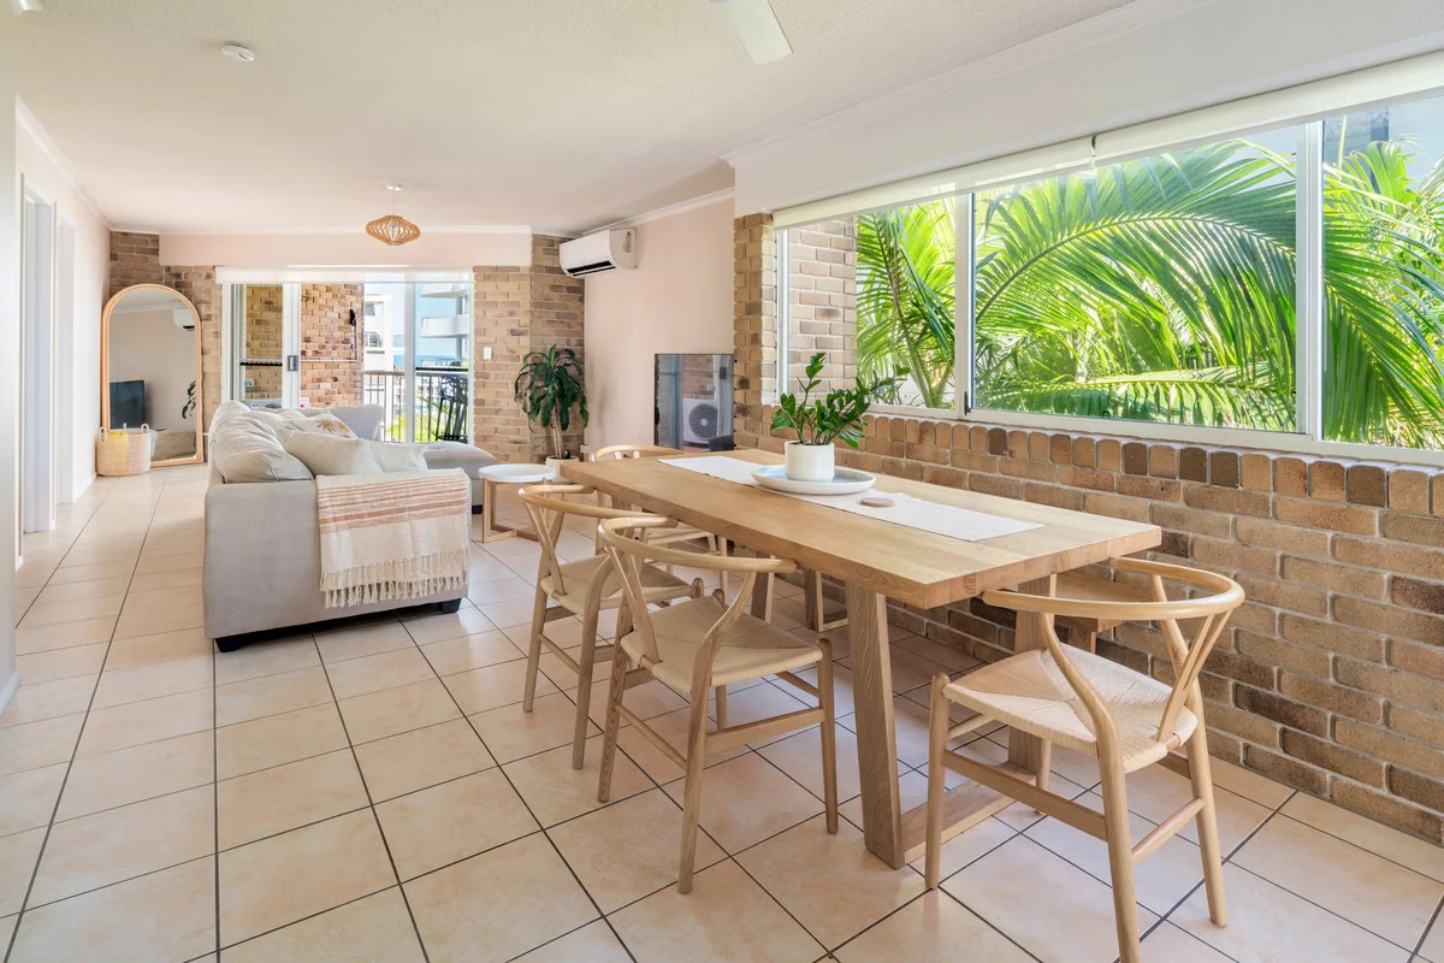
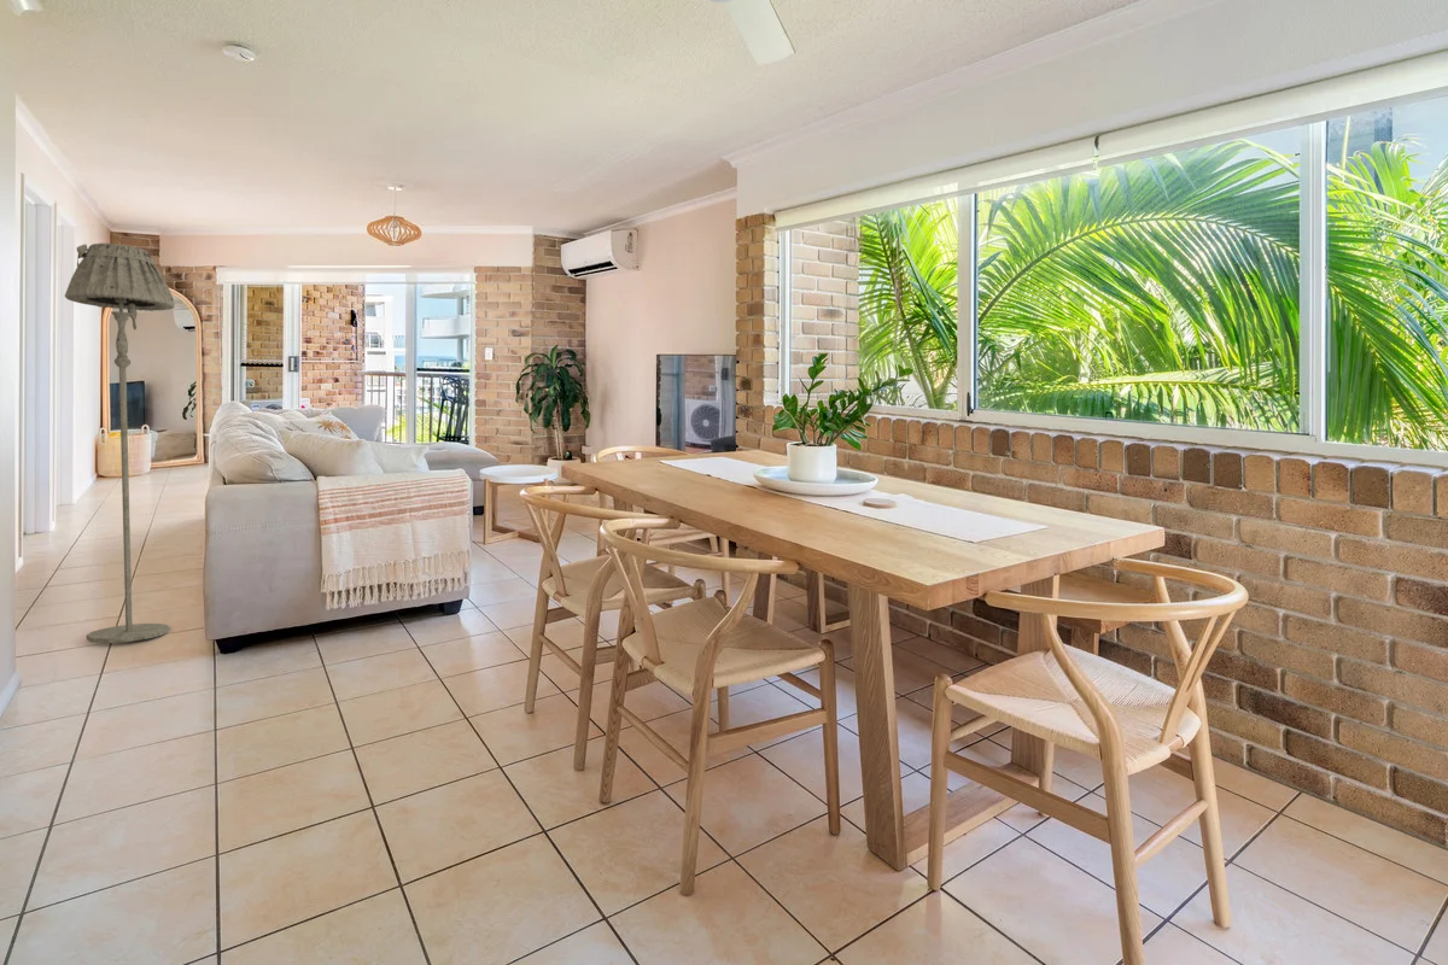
+ floor lamp [64,242,175,644]
